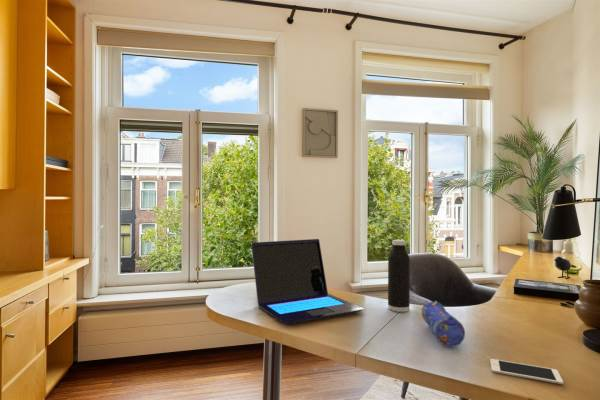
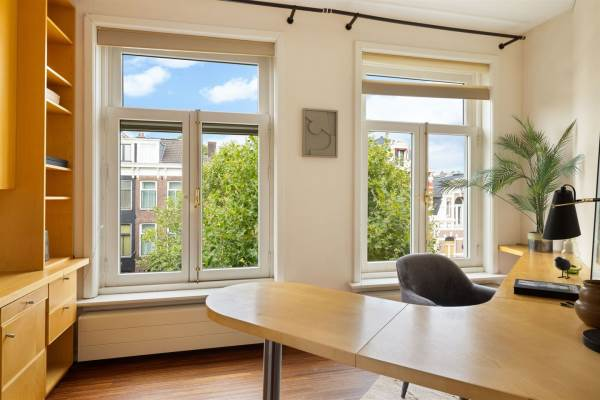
- laptop [250,238,365,325]
- cell phone [489,358,564,385]
- water bottle [387,239,411,313]
- pencil case [421,300,466,348]
